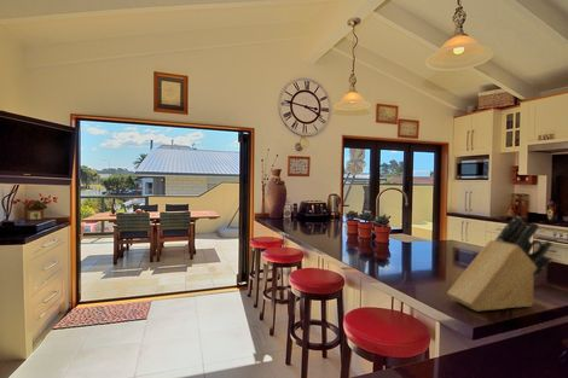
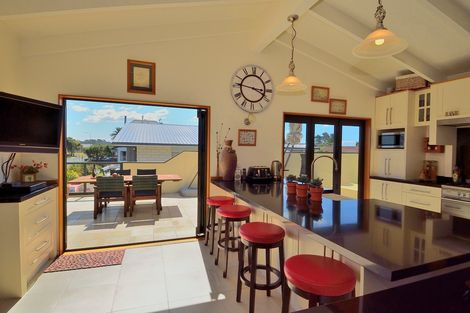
- knife block [446,215,553,313]
